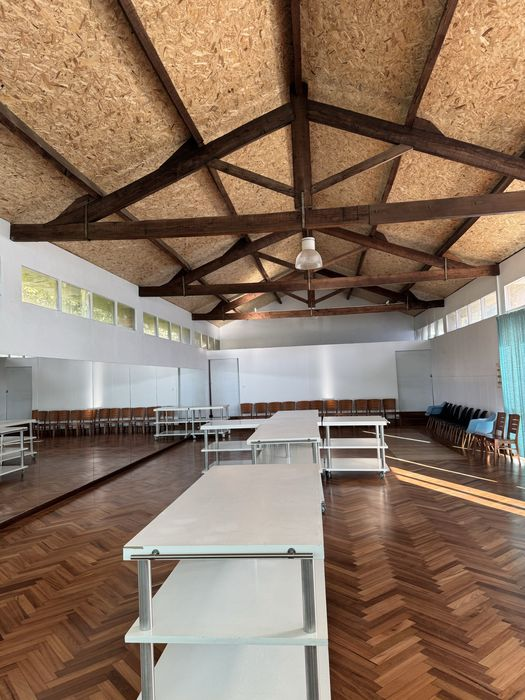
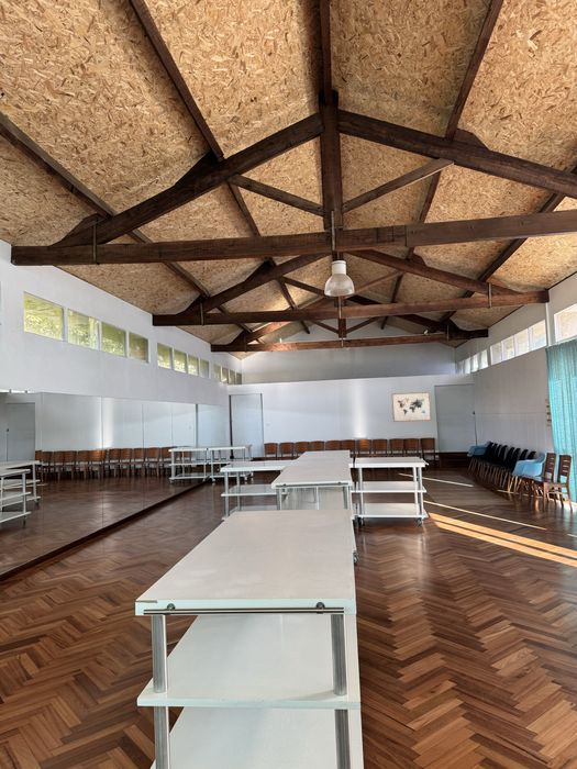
+ wall art [390,391,433,423]
